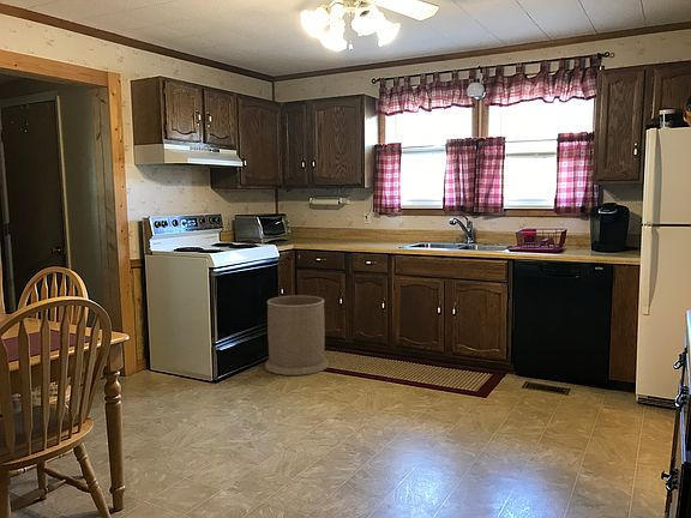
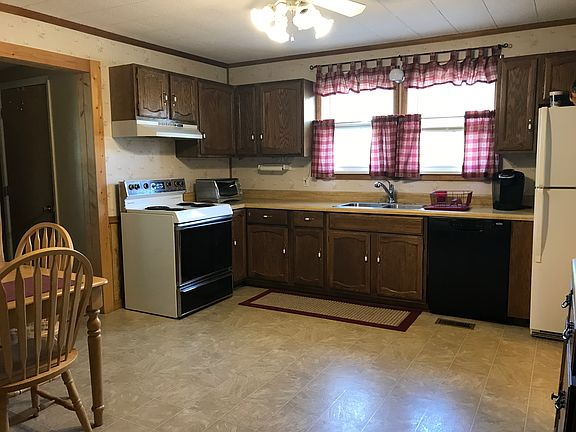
- trash can [264,295,330,377]
